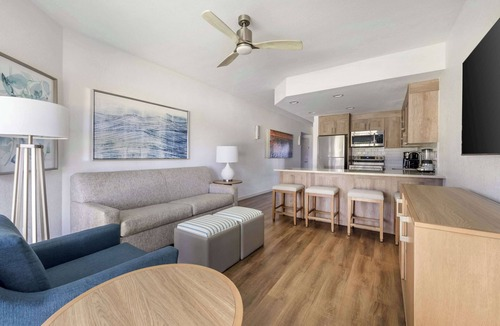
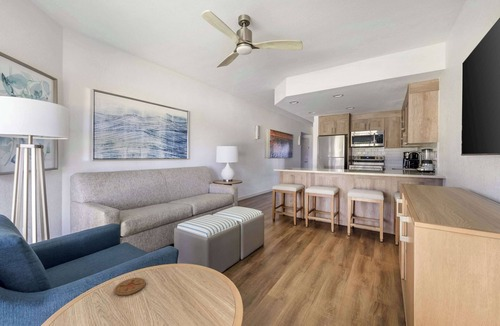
+ coaster [114,277,146,296]
